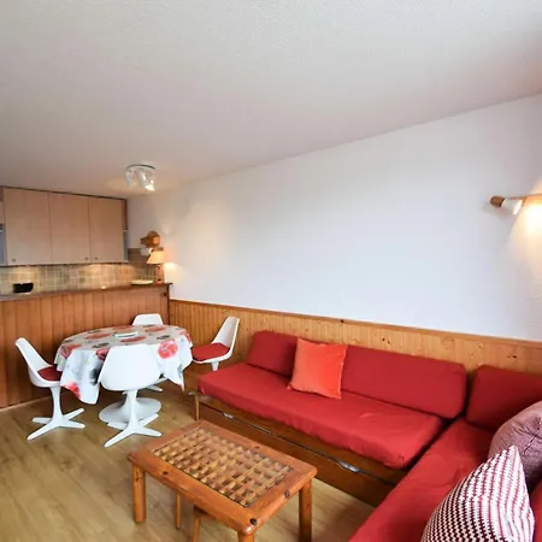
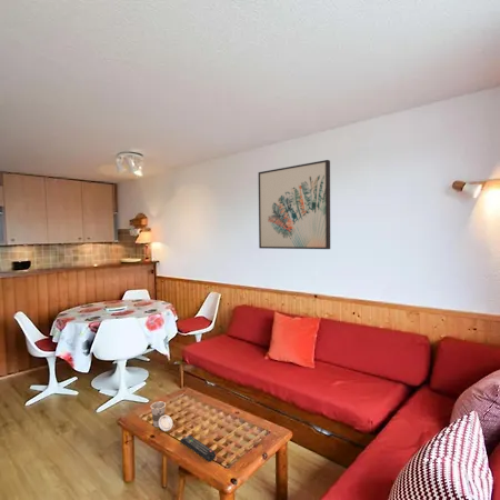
+ wall art [258,159,331,250]
+ remote control [179,434,217,462]
+ cup [149,400,174,432]
